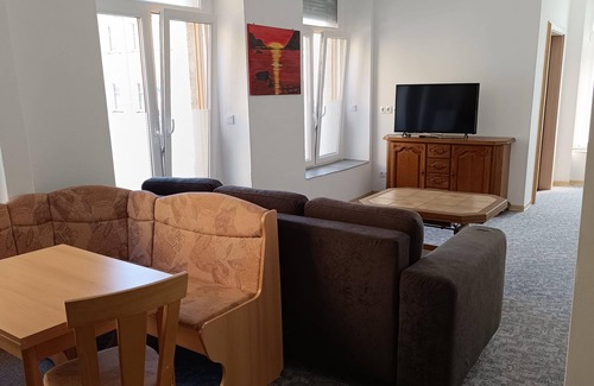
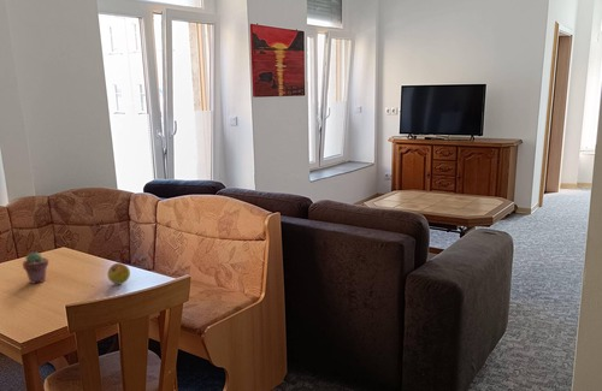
+ potted succulent [22,251,49,285]
+ apple [107,262,131,285]
